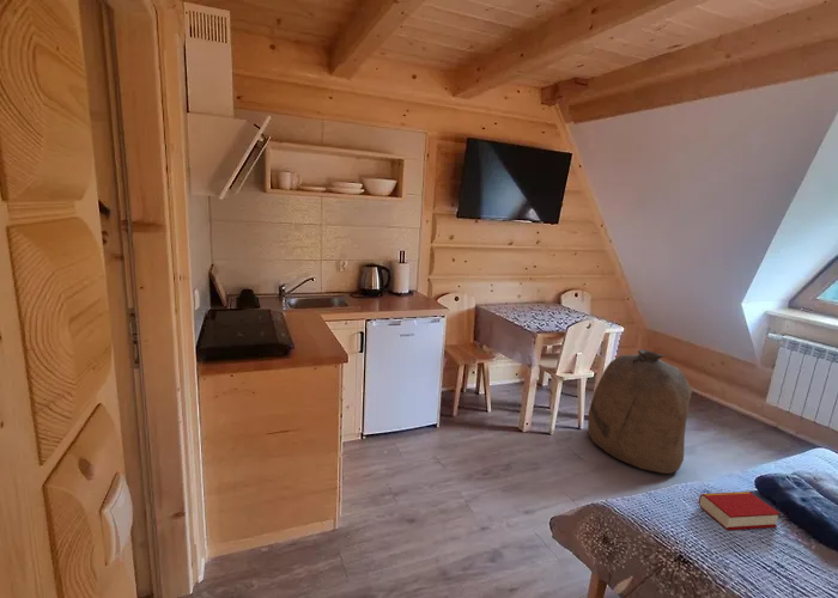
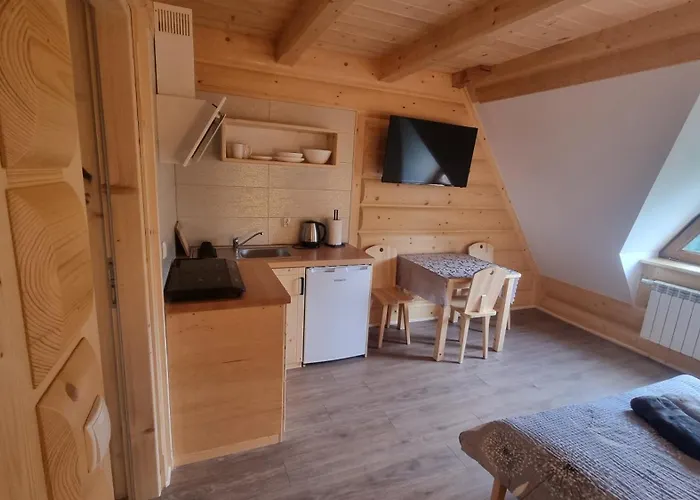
- book [698,490,781,531]
- bag [587,348,693,475]
